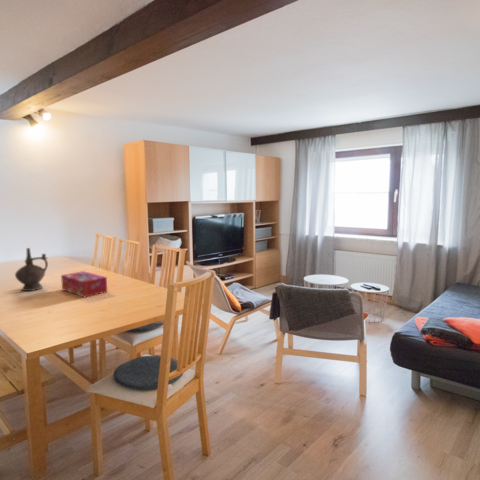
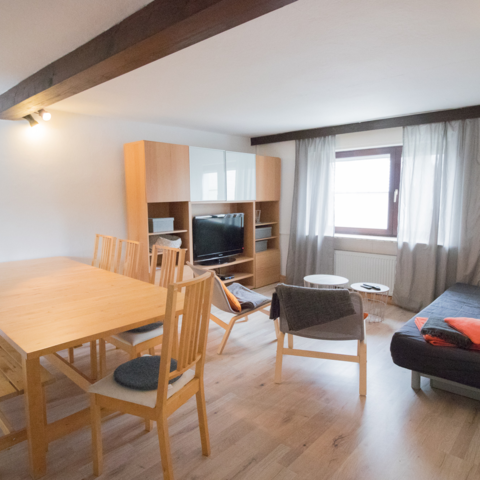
- ceremonial vessel [14,247,49,292]
- tissue box [60,270,108,298]
